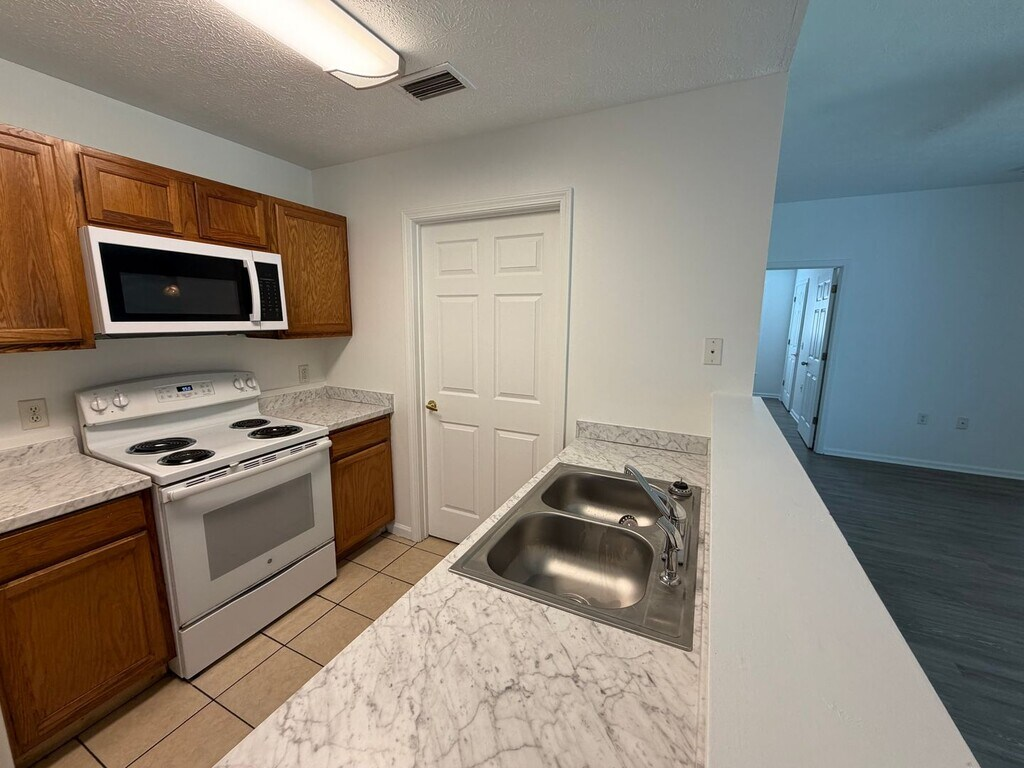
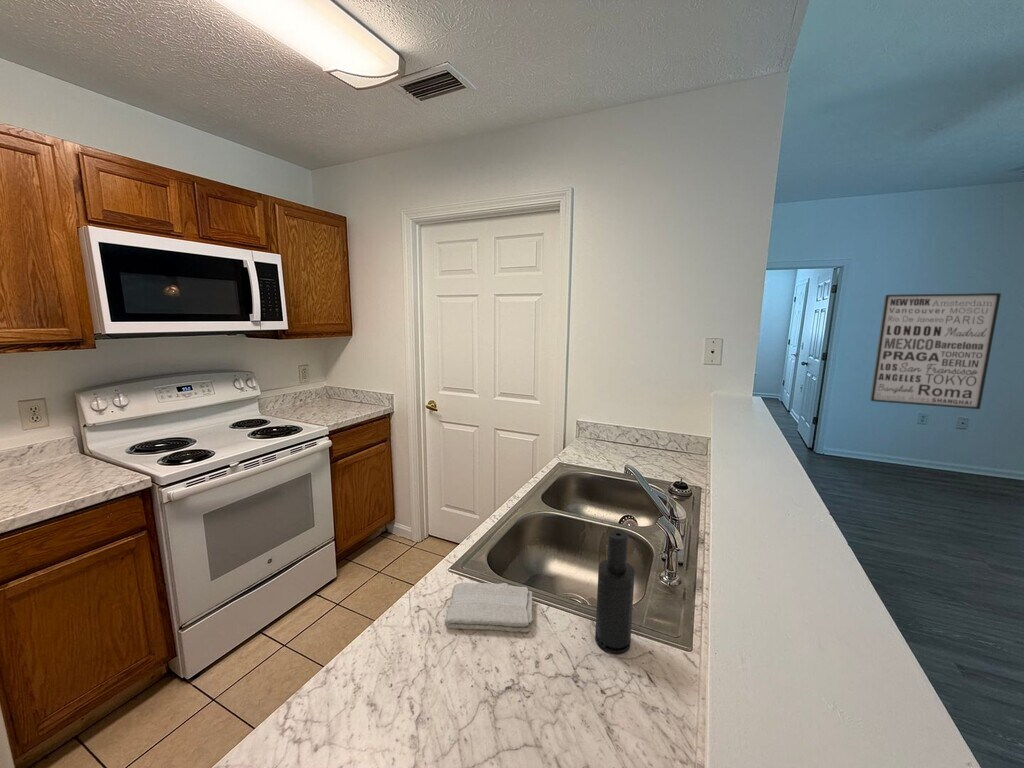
+ washcloth [444,582,534,634]
+ wall art [869,292,1002,410]
+ soap dispenser [594,529,636,655]
